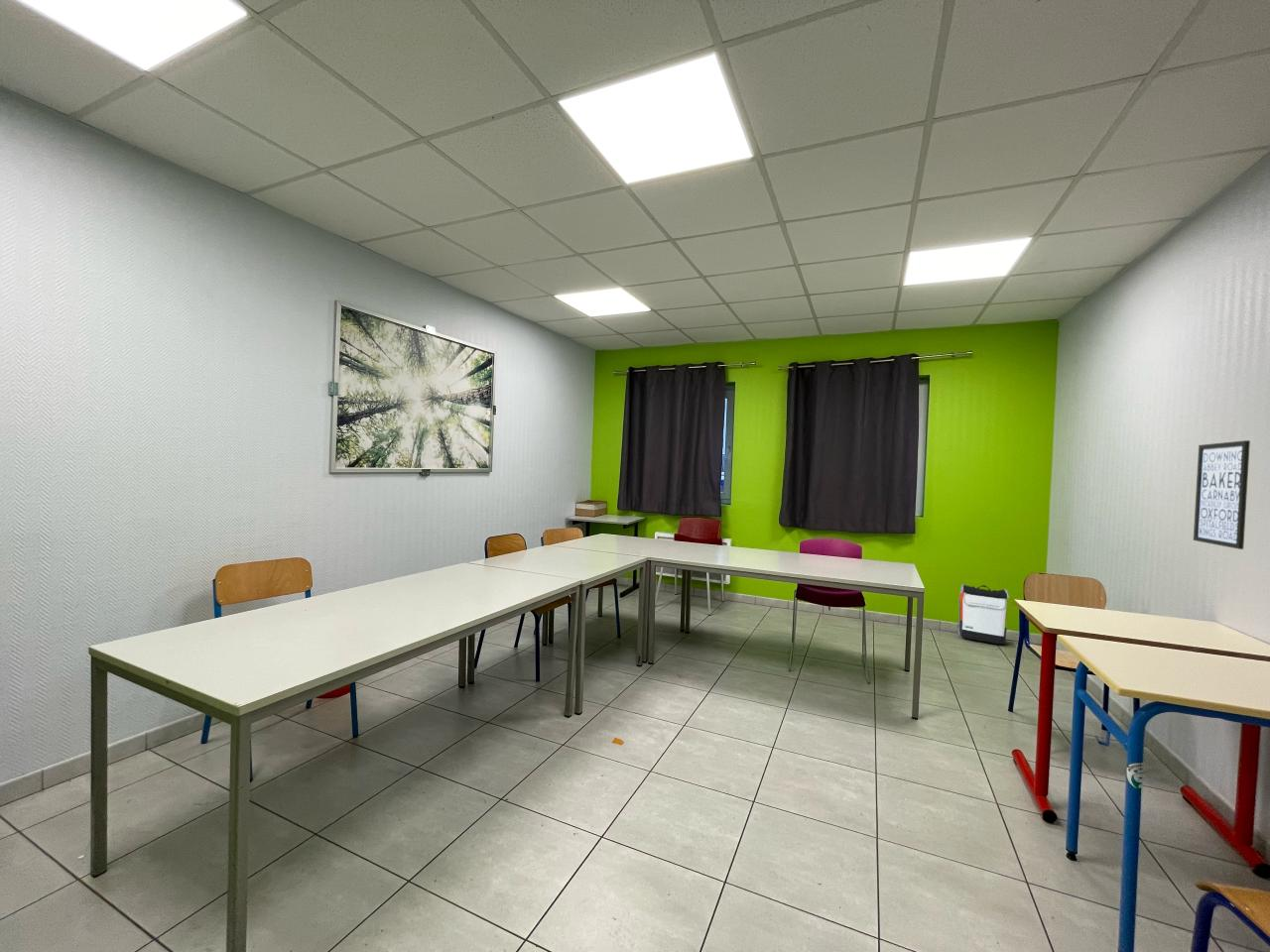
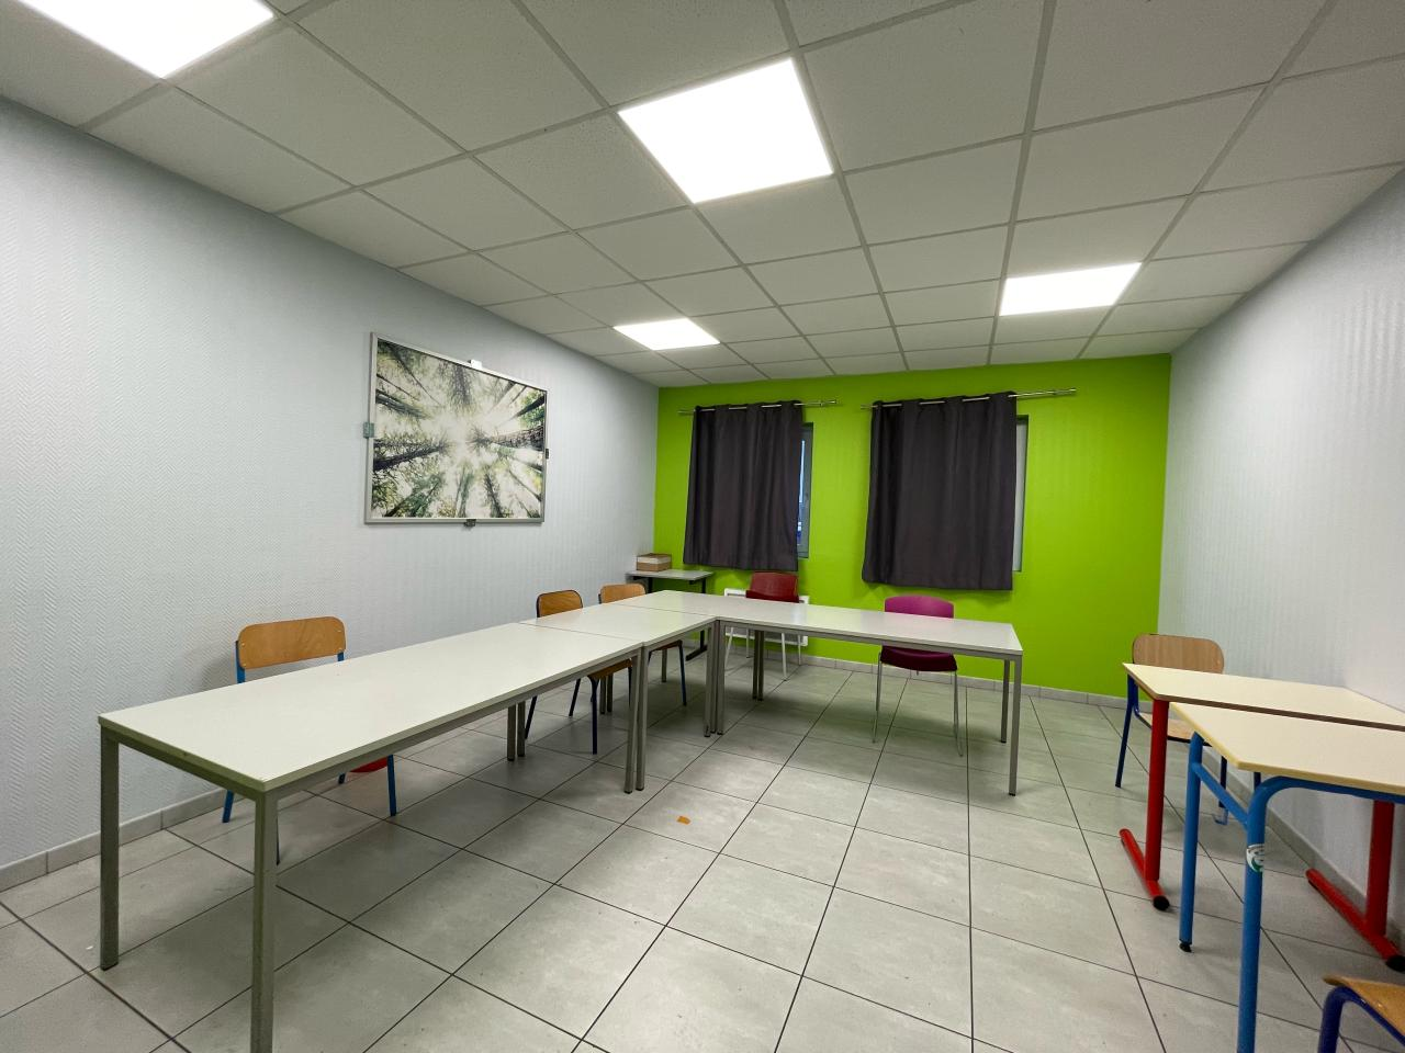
- wall art [1193,439,1251,550]
- backpack [956,583,1010,645]
